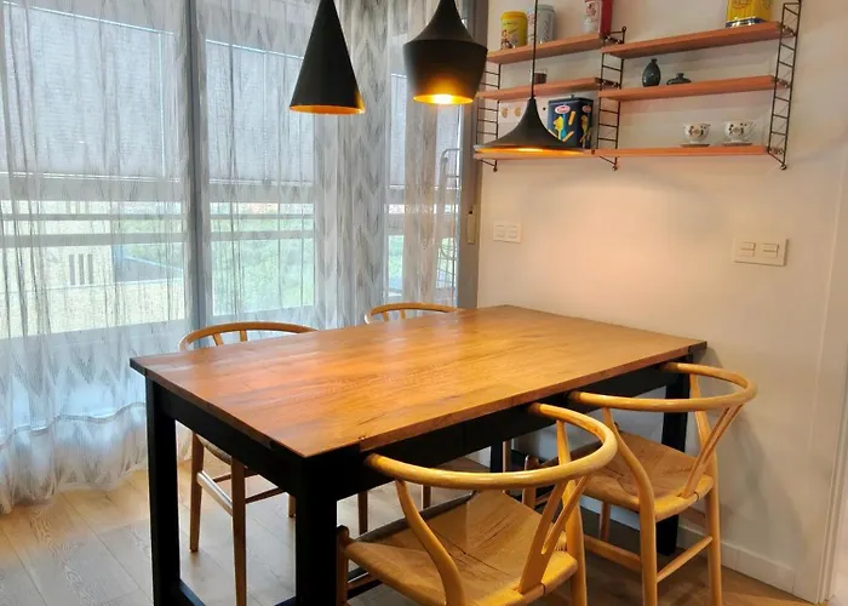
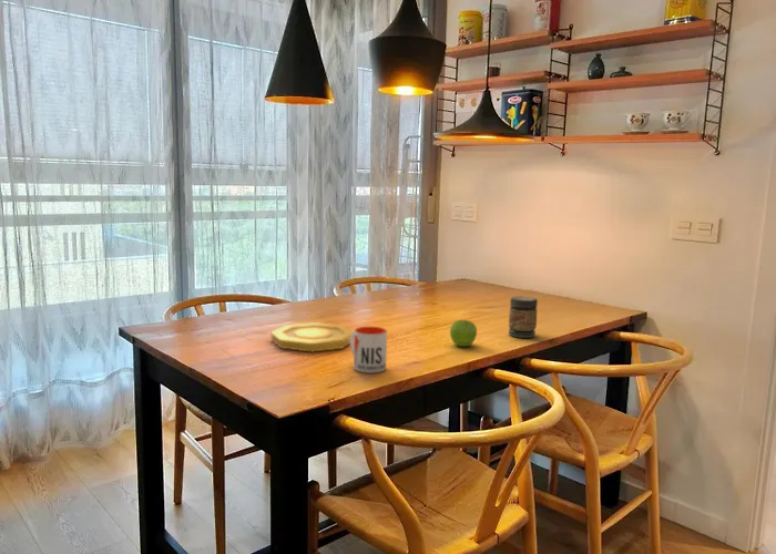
+ jar [508,295,539,339]
+ mug [349,326,388,375]
+ bowl [270,321,355,352]
+ fruit [449,319,478,348]
